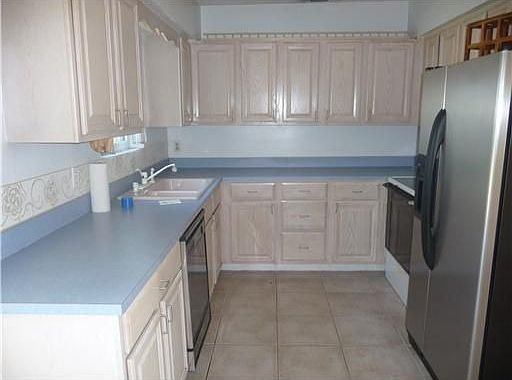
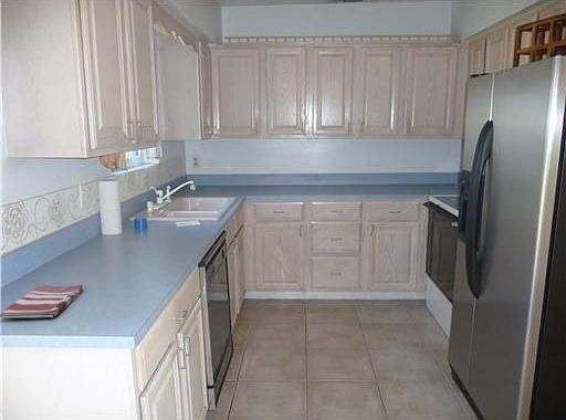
+ dish towel [0,284,84,319]
